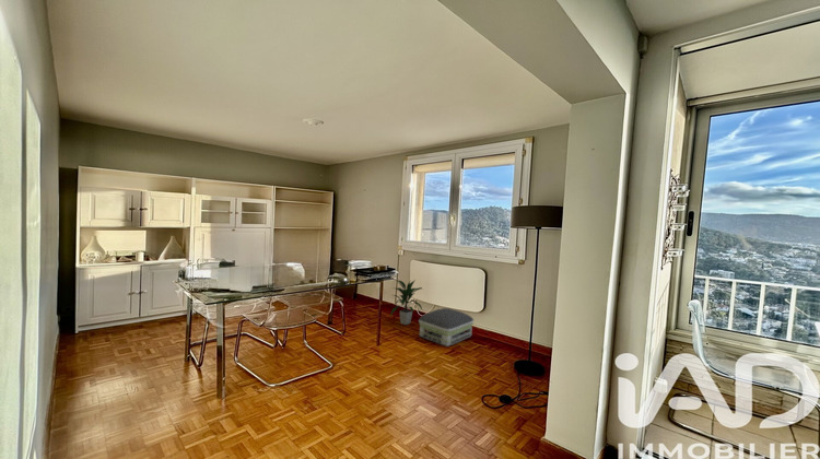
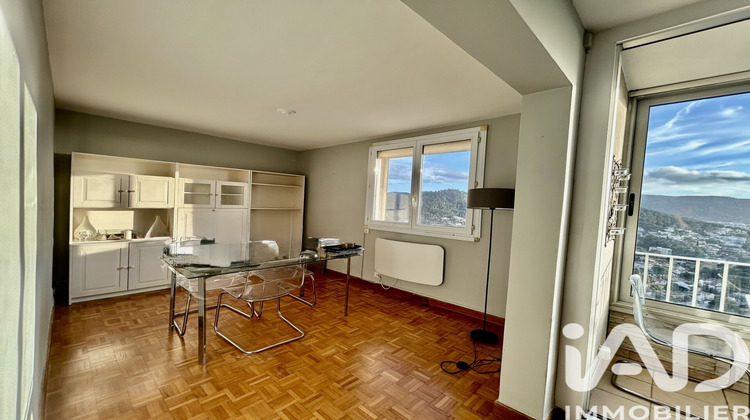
- air purifier [418,307,475,348]
- indoor plant [389,279,423,326]
